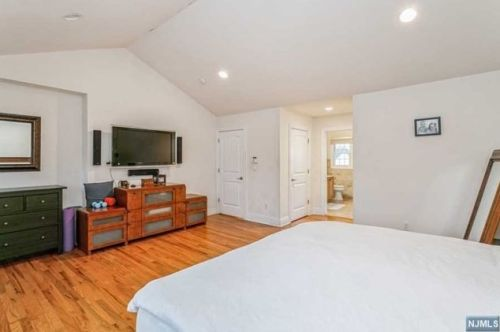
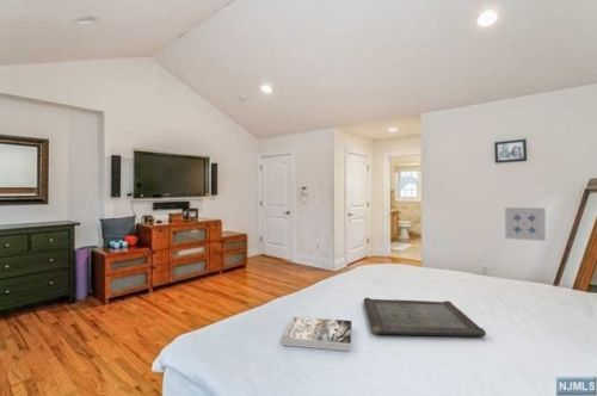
+ wall art [504,206,547,242]
+ book [282,316,352,352]
+ serving tray [363,297,487,338]
